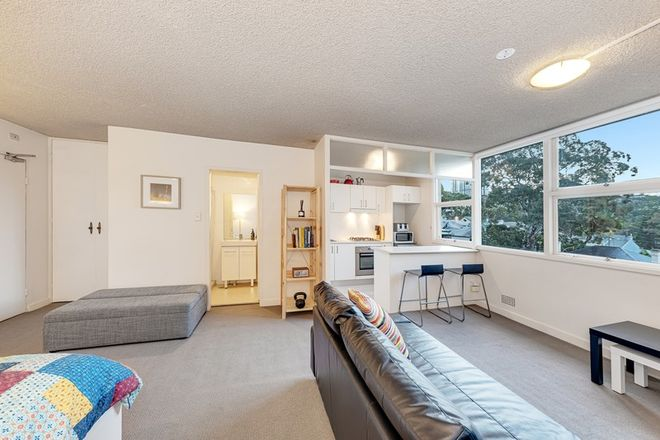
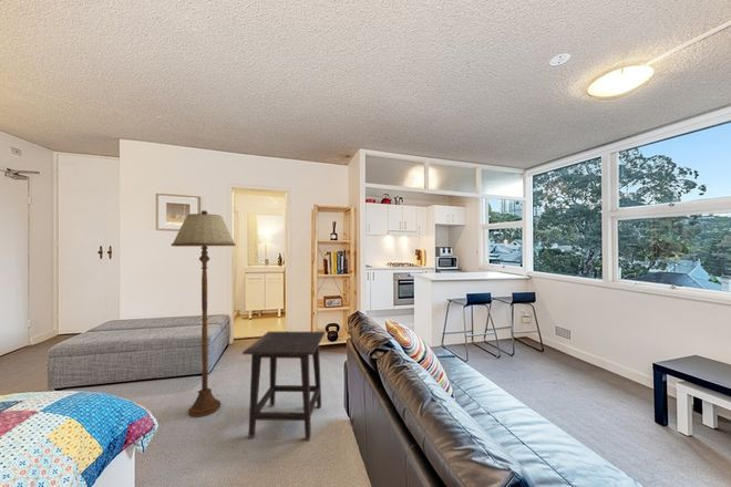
+ floor lamp [171,209,237,418]
+ side table [241,331,327,442]
